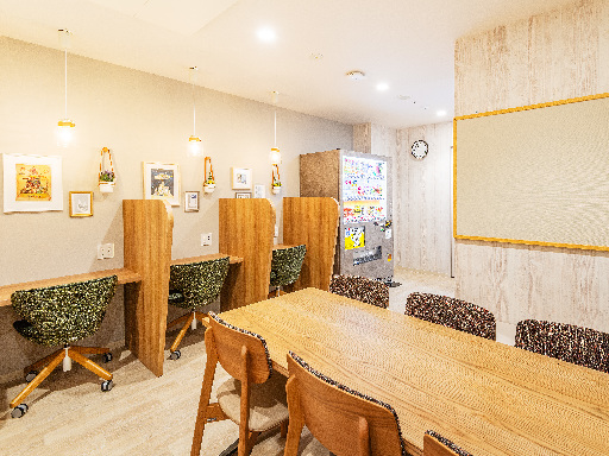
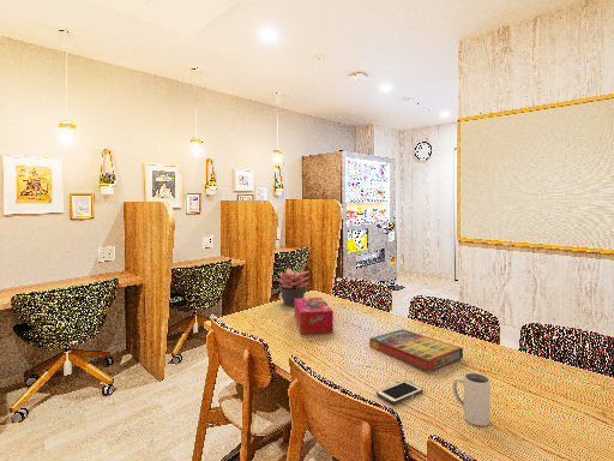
+ game compilation box [368,328,464,372]
+ mug [451,372,492,427]
+ tissue box [294,297,335,335]
+ succulent plant [276,268,311,307]
+ cell phone [375,379,425,405]
